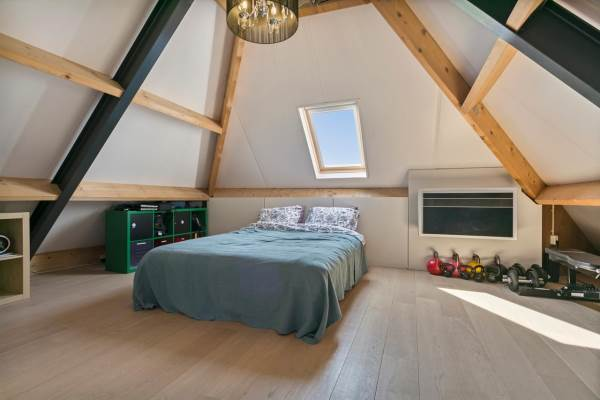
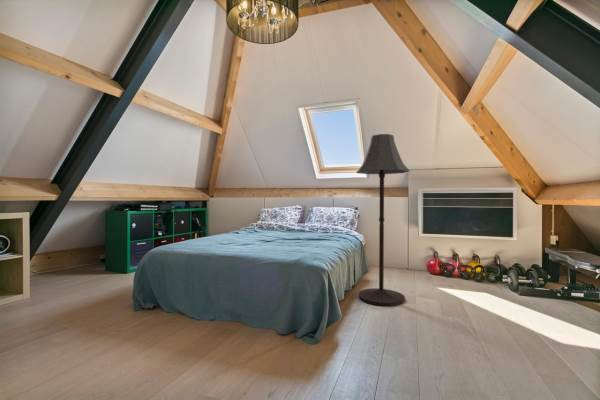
+ floor lamp [355,133,411,307]
